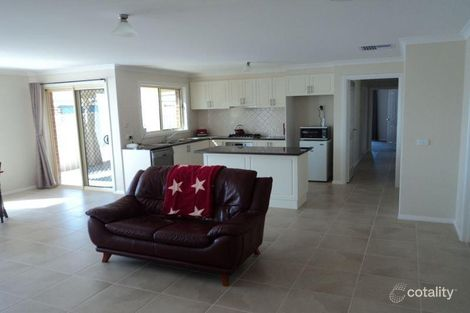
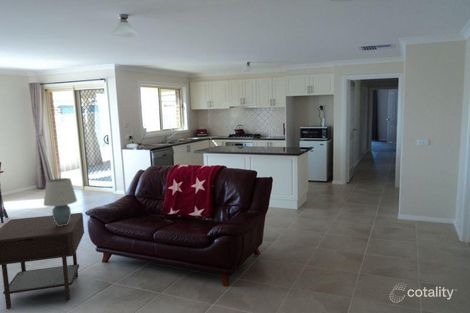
+ side table [0,212,85,310]
+ table lamp [43,177,78,226]
